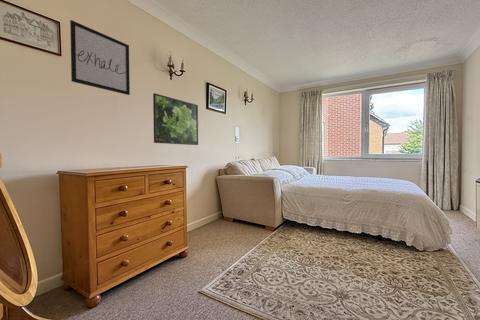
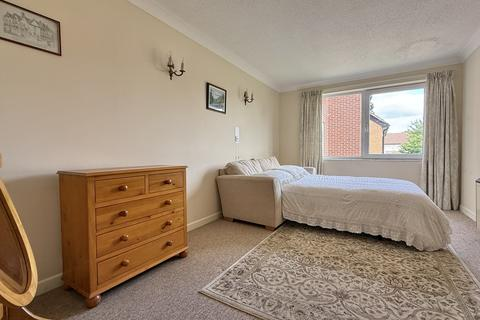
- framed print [152,92,199,146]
- wall art [69,19,131,96]
